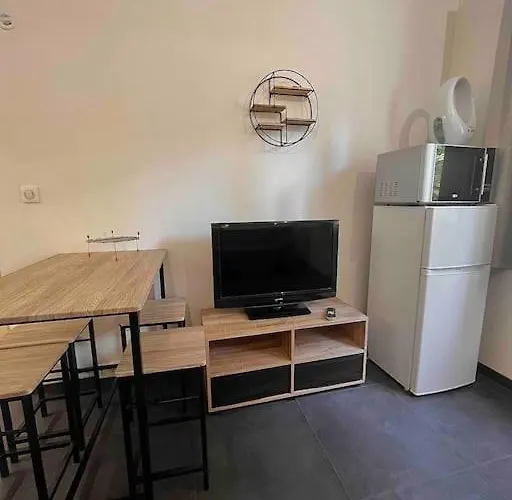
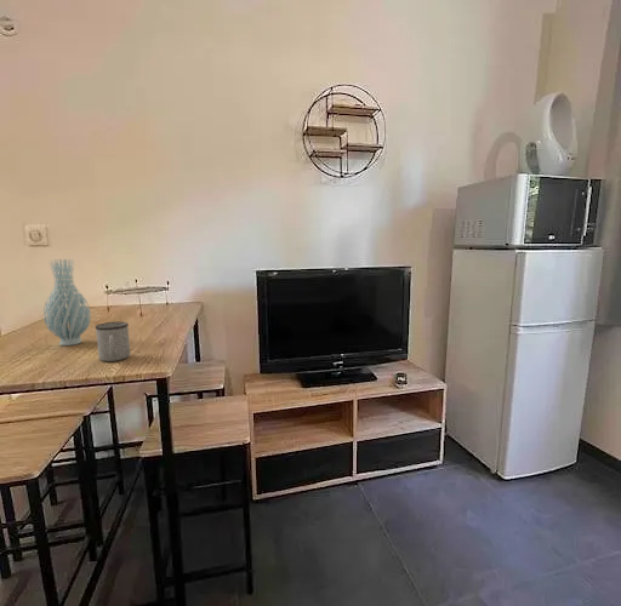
+ vase [42,258,92,347]
+ mug [95,321,131,362]
